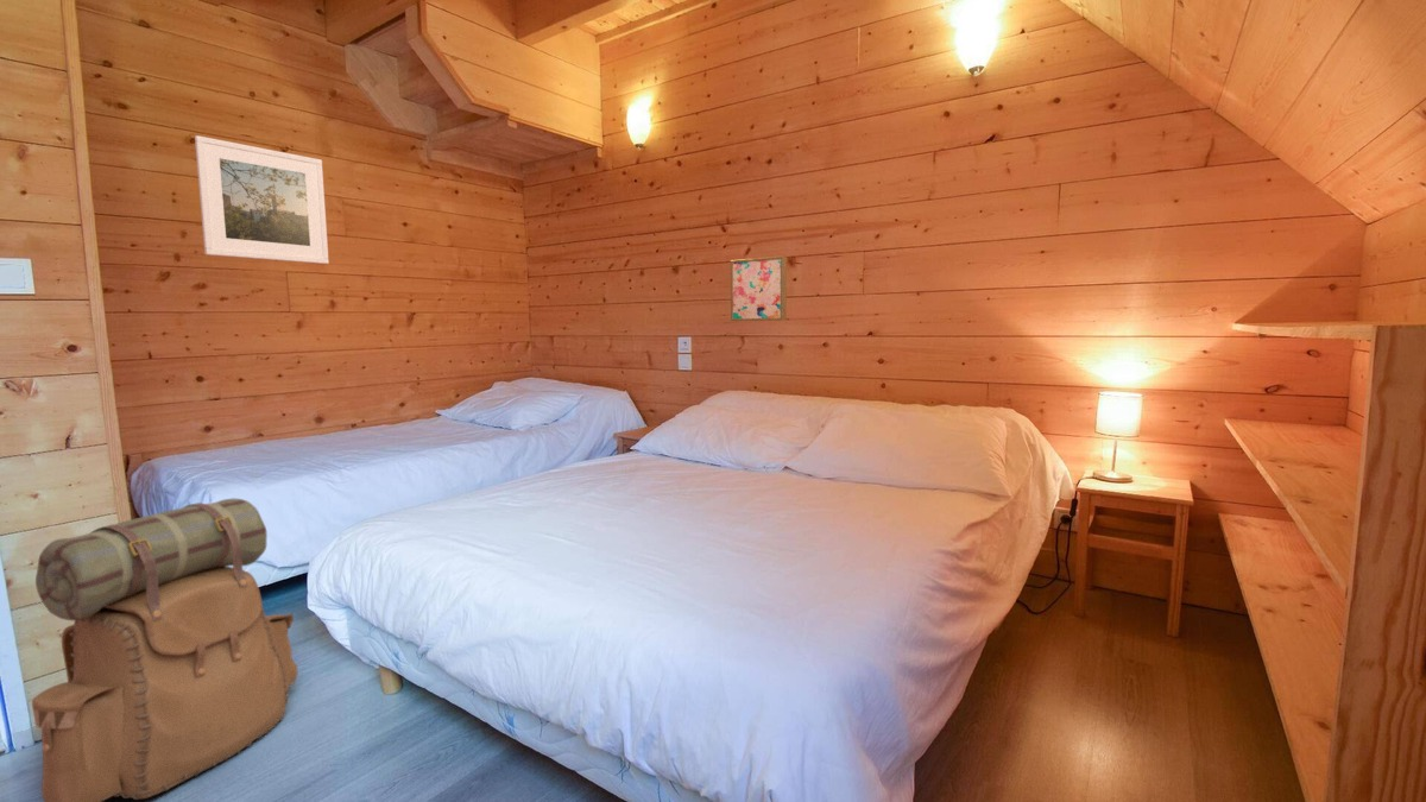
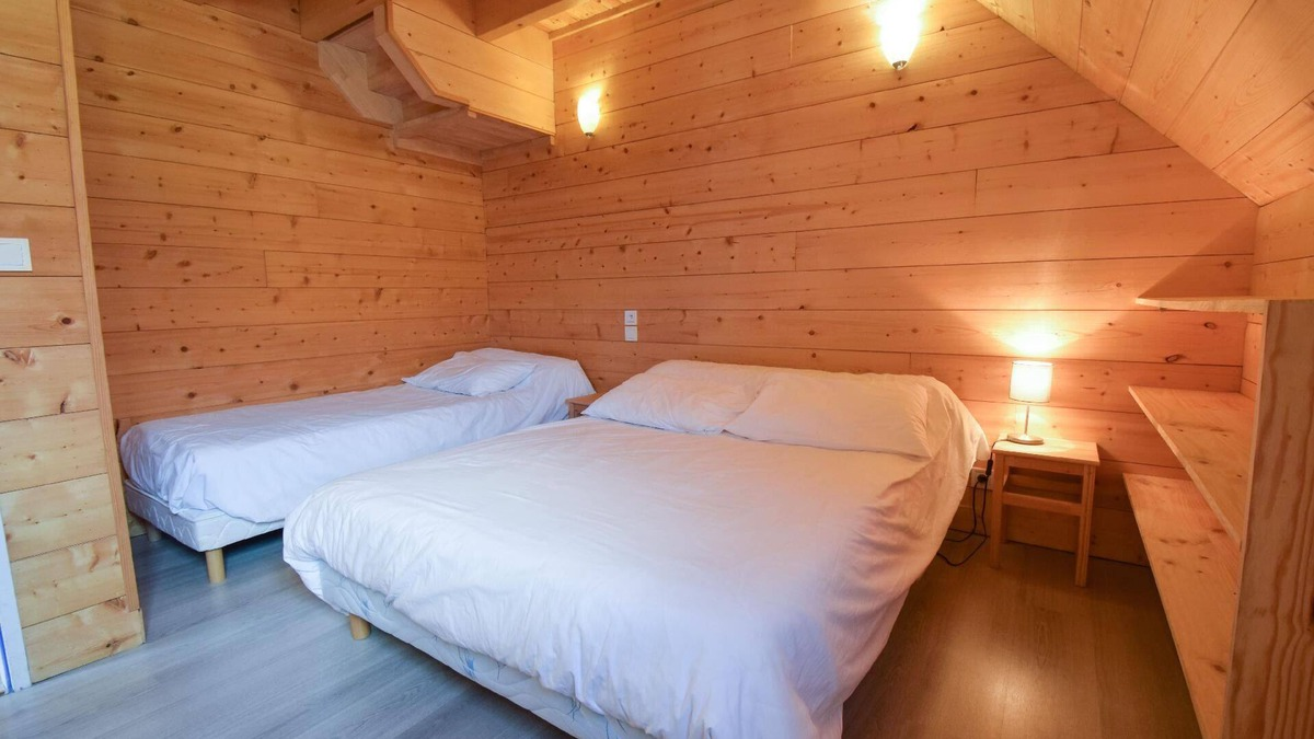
- backpack [31,497,299,802]
- wall art [730,255,788,322]
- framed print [194,134,330,265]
